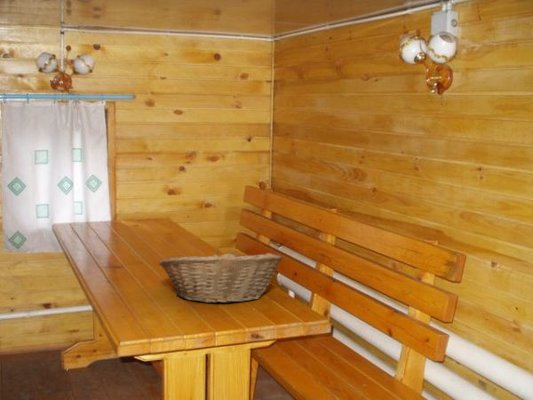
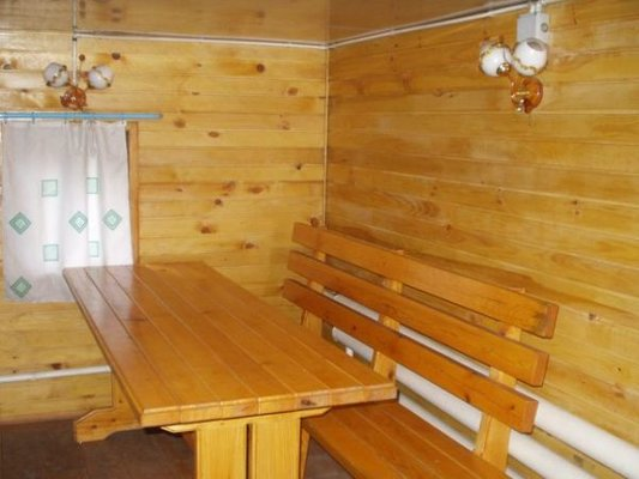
- fruit basket [158,247,283,304]
